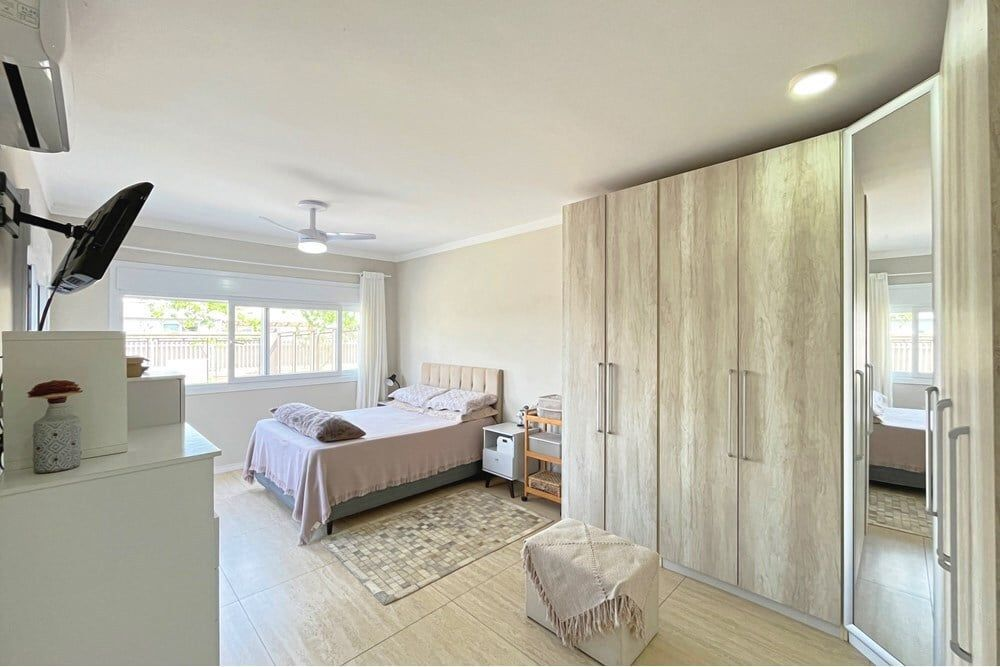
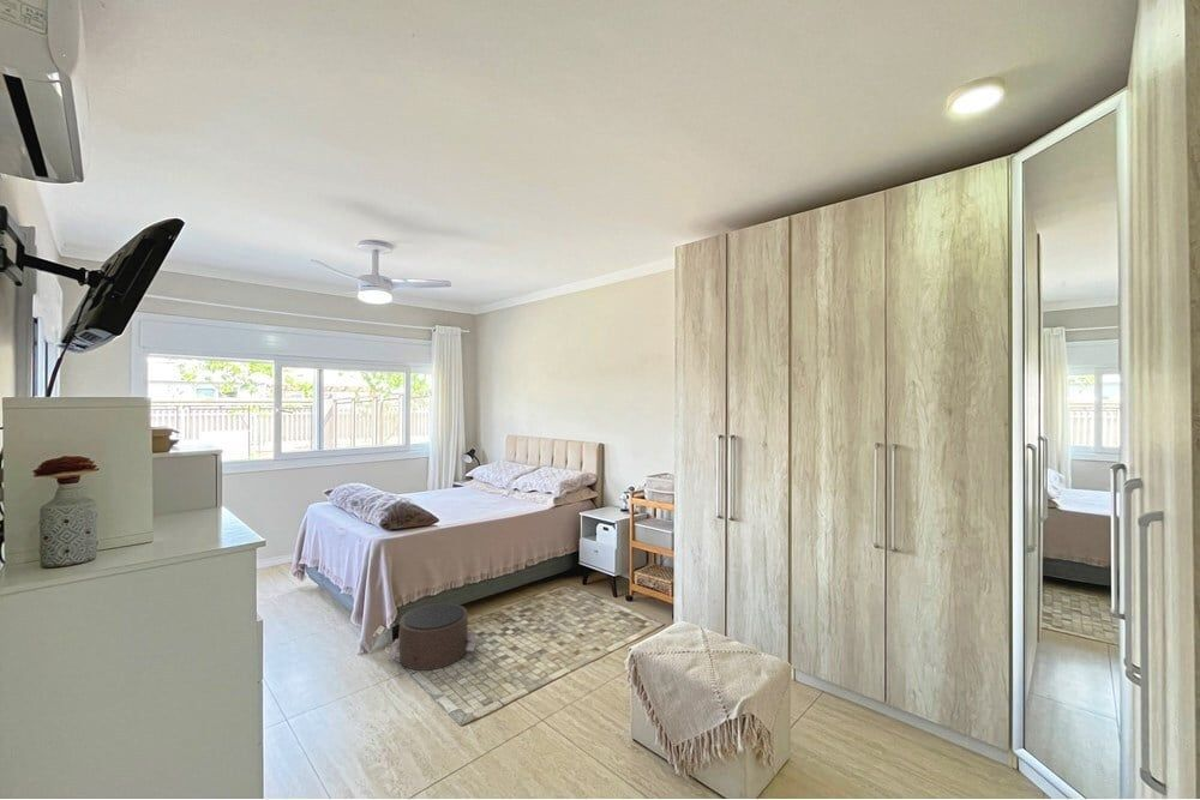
+ pouf [386,602,476,672]
